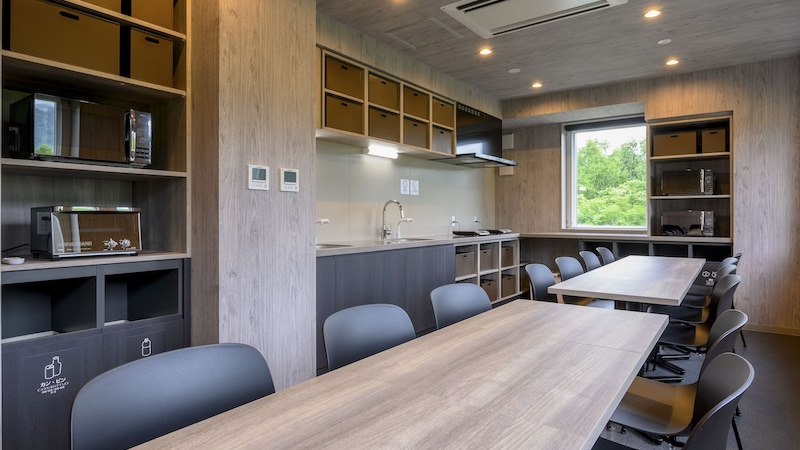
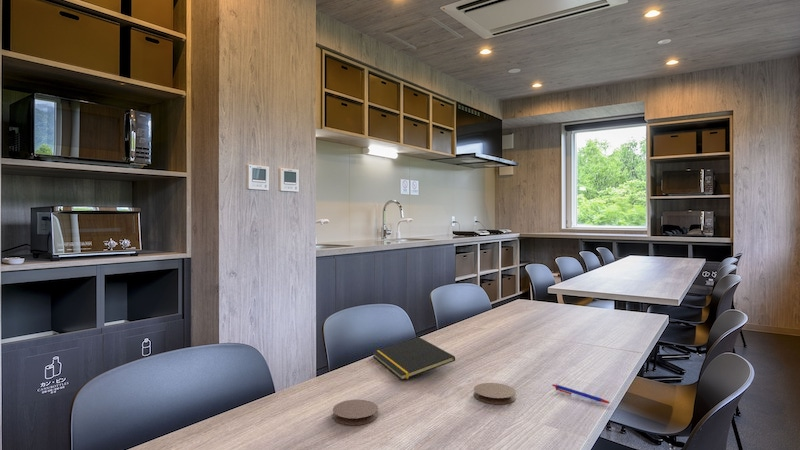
+ pen [551,383,611,404]
+ notepad [372,336,456,381]
+ coaster [473,382,517,405]
+ coaster [332,399,379,426]
